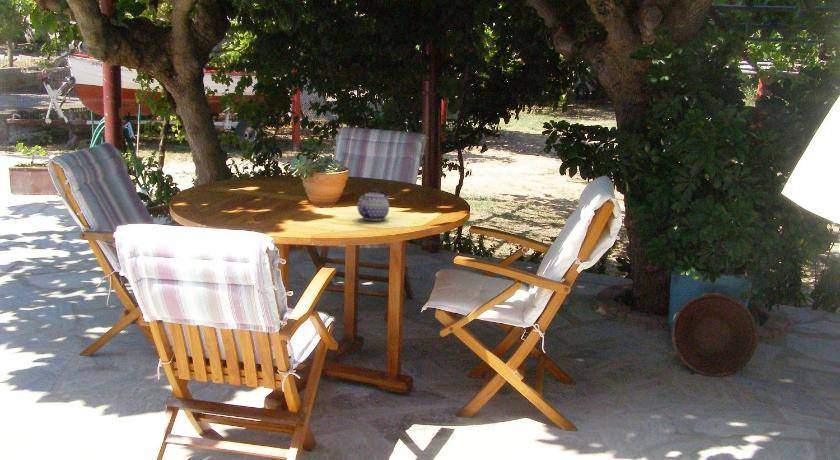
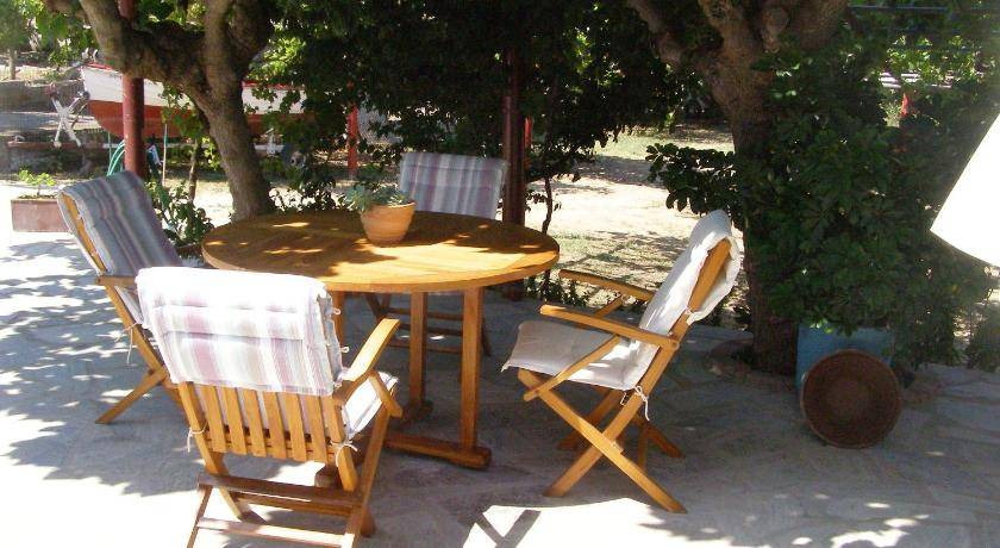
- teapot [356,188,391,222]
